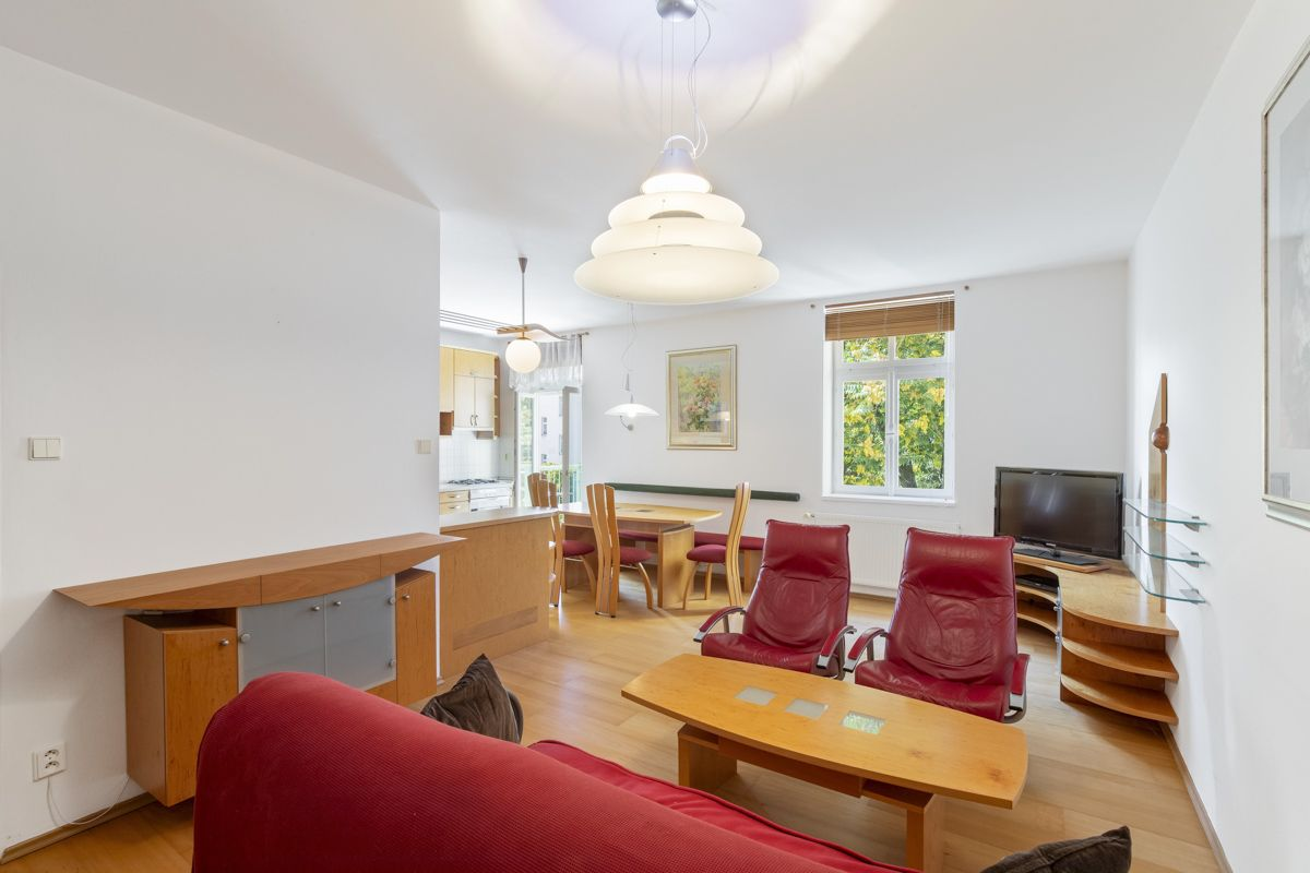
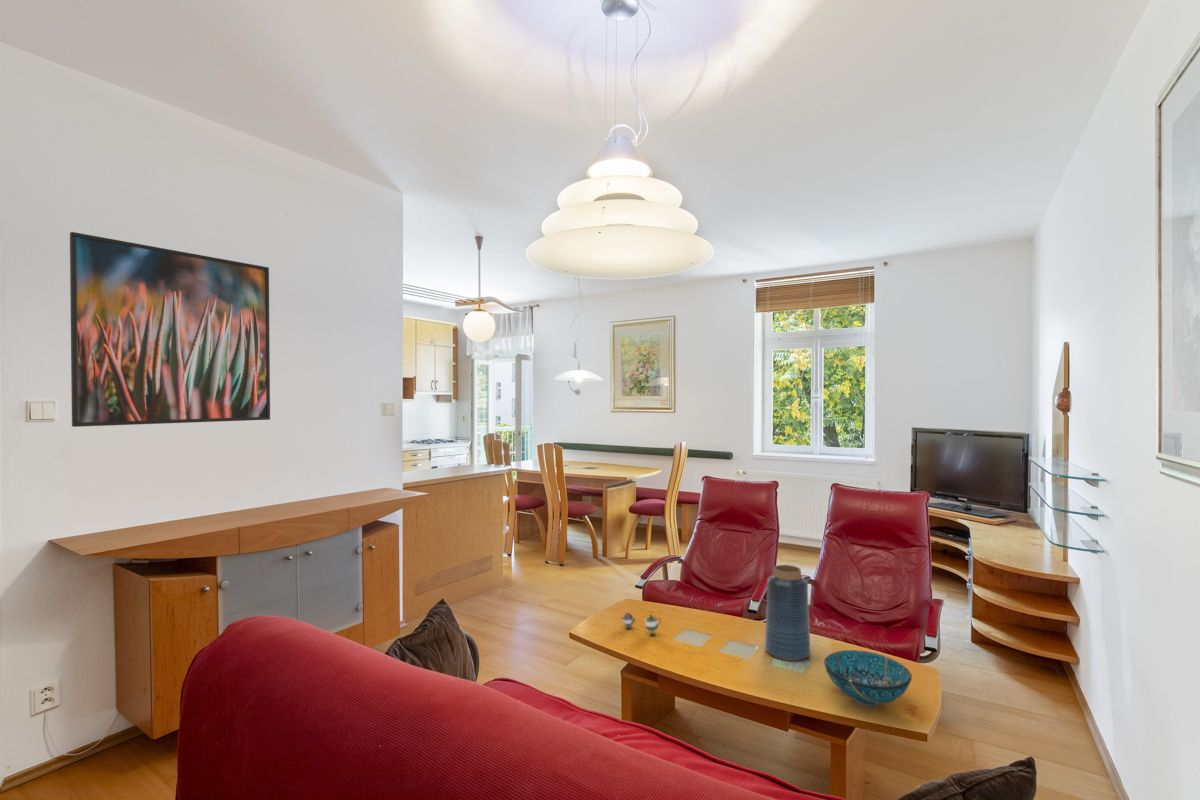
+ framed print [69,231,271,428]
+ teapot [621,612,662,636]
+ vase [764,564,812,662]
+ decorative bowl [823,649,913,707]
